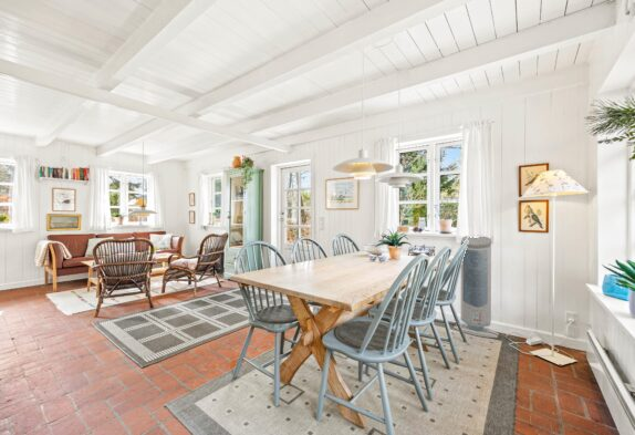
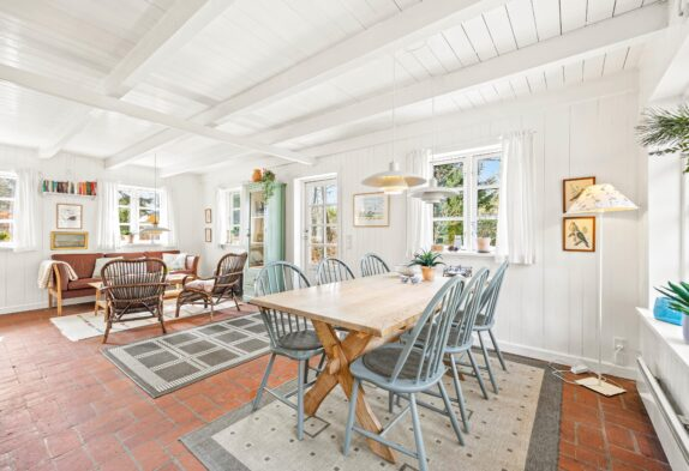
- air purifier [452,236,500,339]
